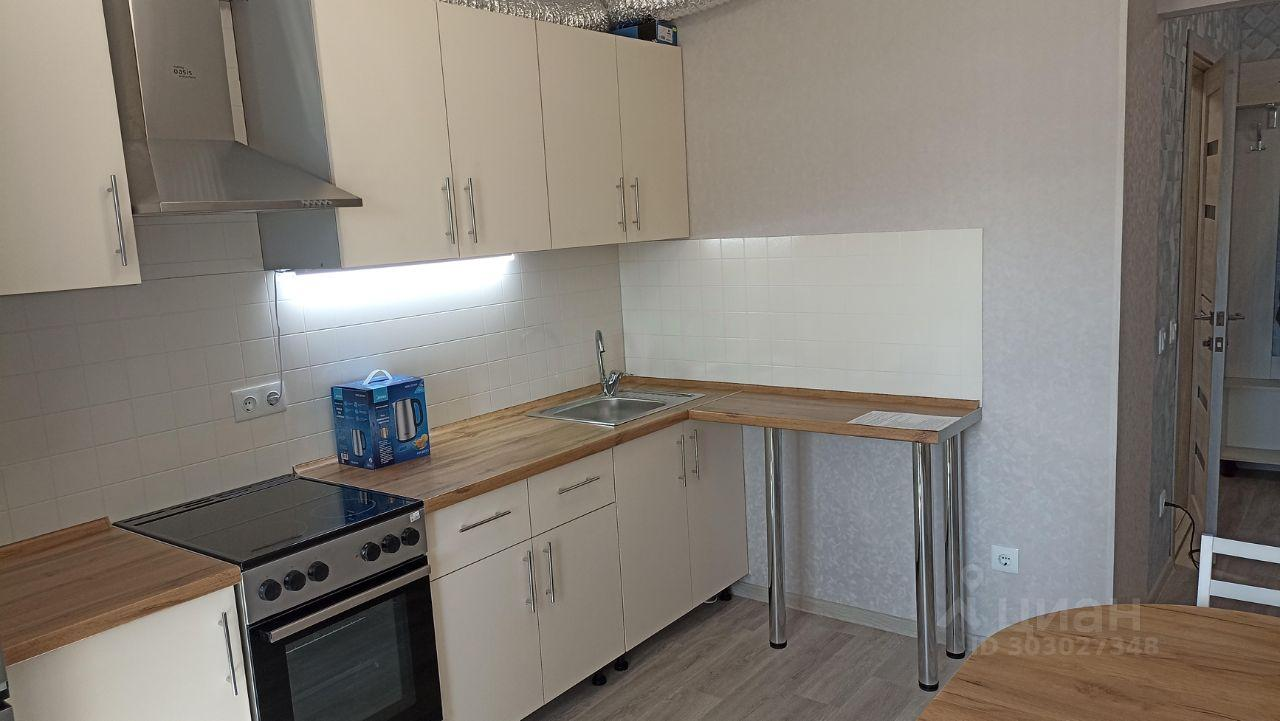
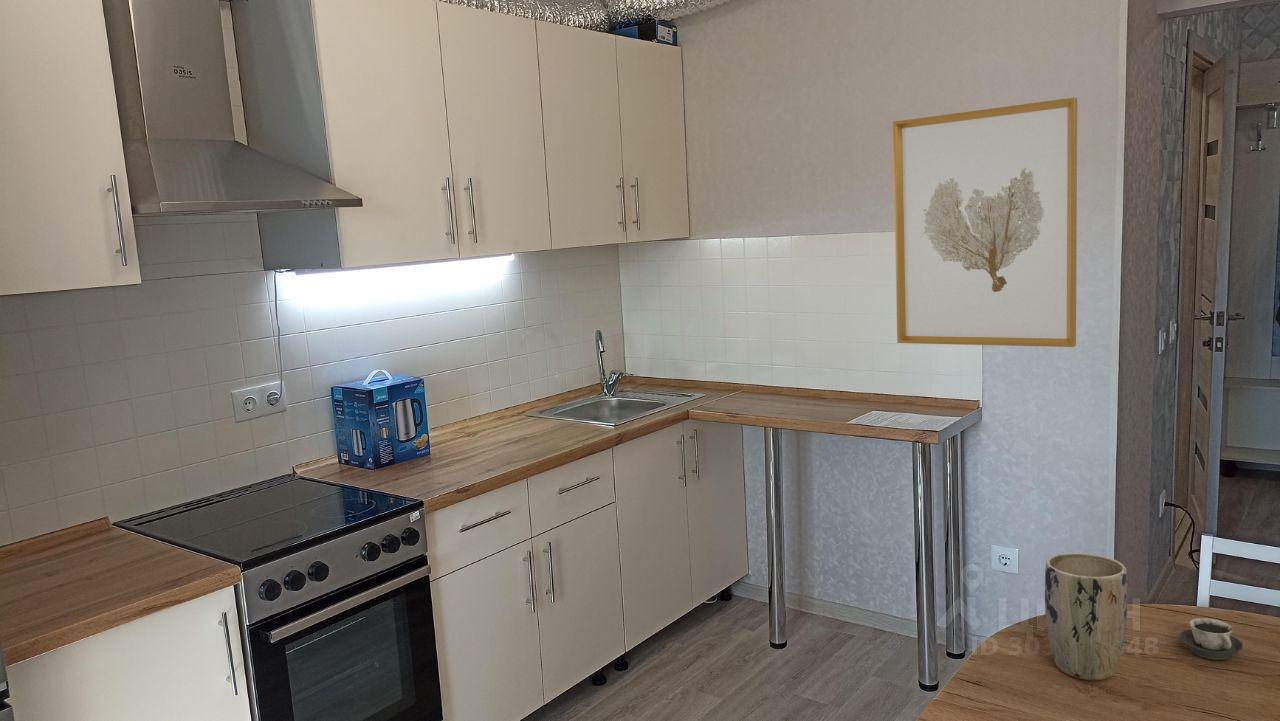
+ cup [1179,617,1244,661]
+ wall art [892,96,1078,348]
+ plant pot [1044,552,1128,681]
